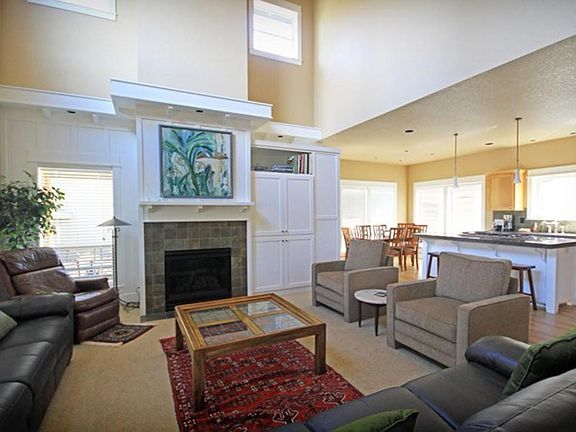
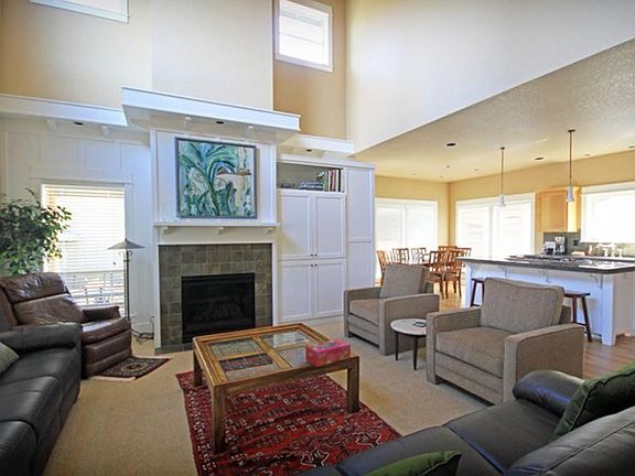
+ tissue box [304,338,352,368]
